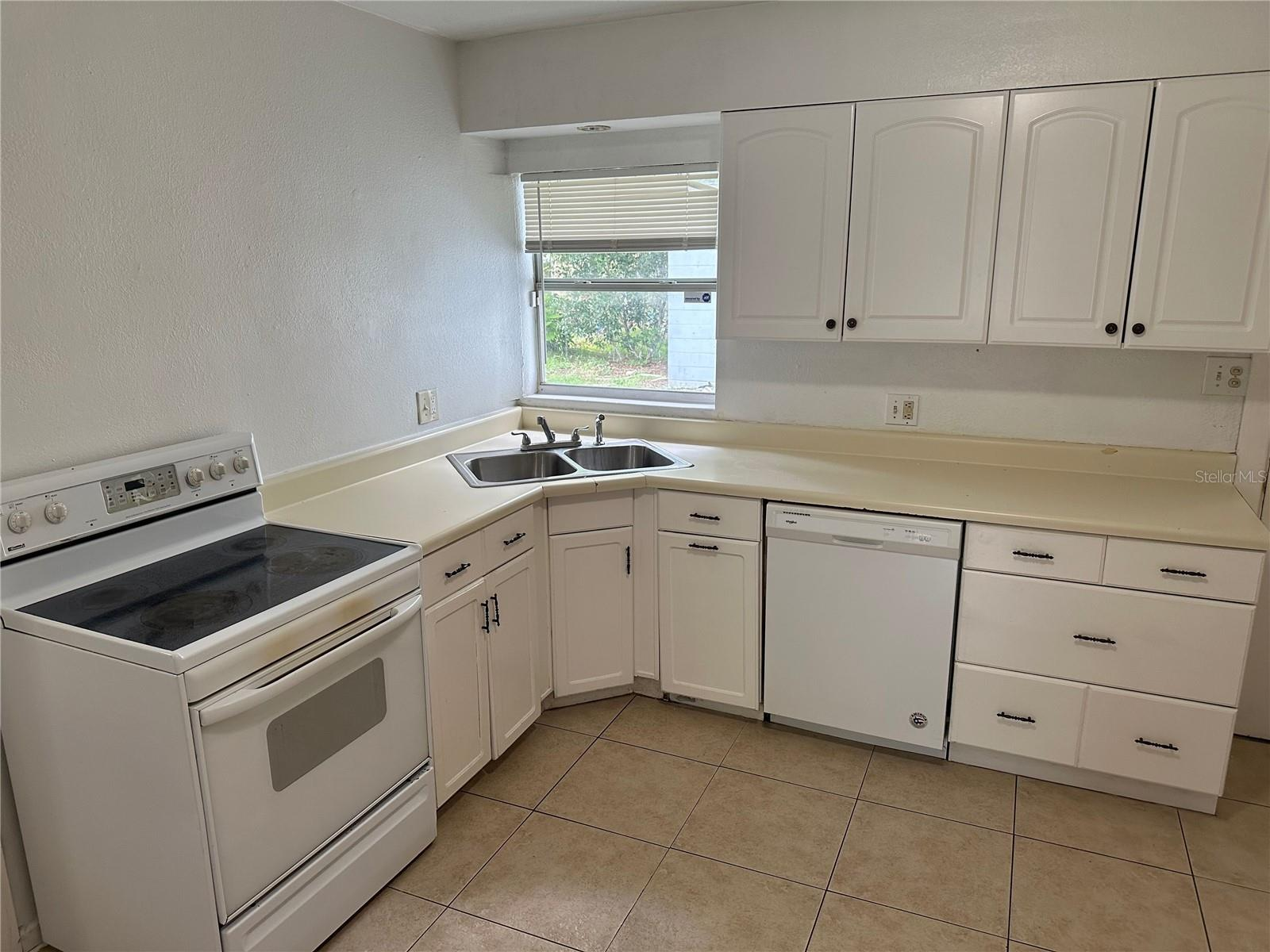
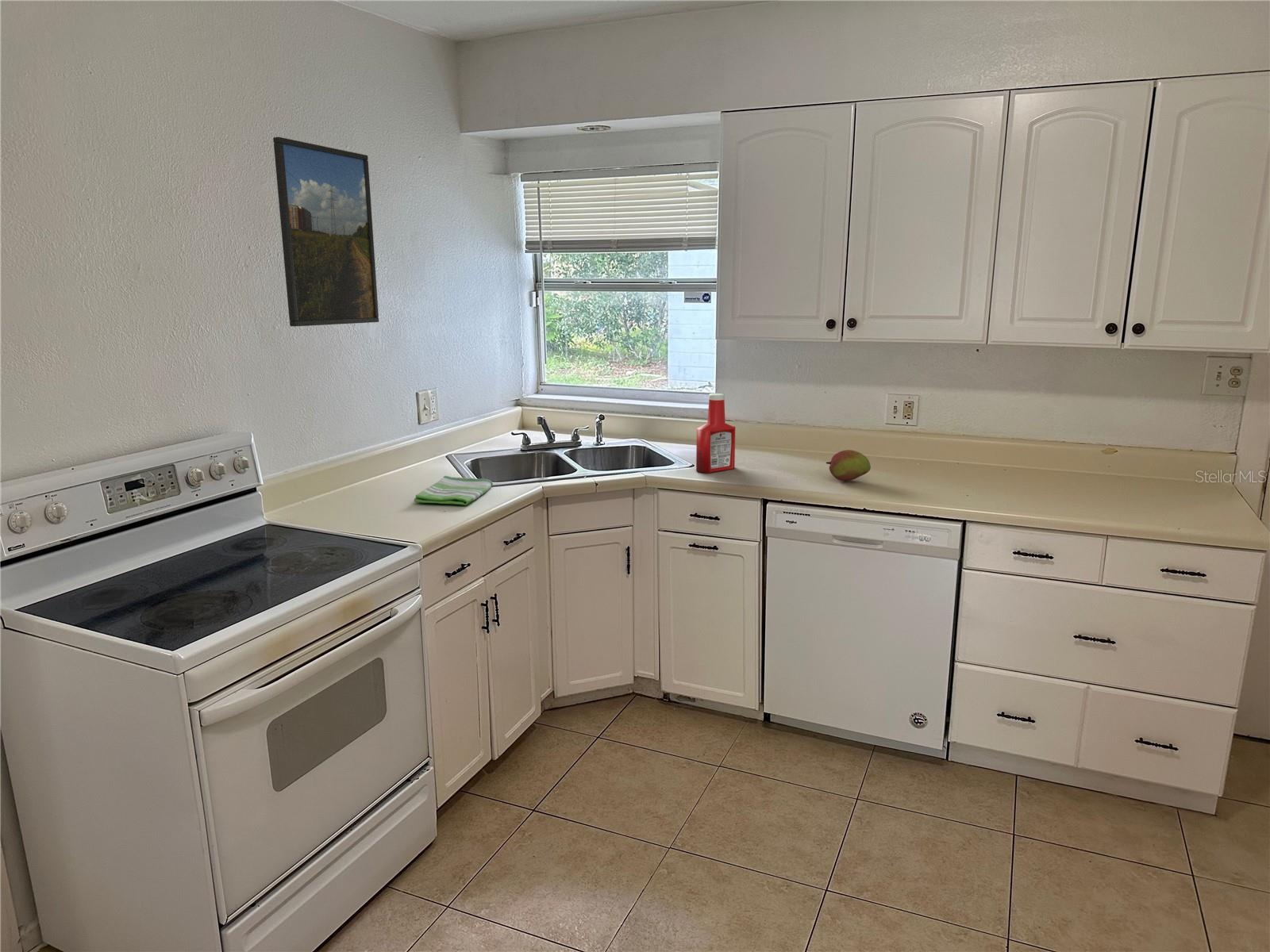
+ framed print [272,136,379,327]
+ soap bottle [695,393,736,474]
+ fruit [825,449,872,482]
+ dish towel [414,475,494,506]
